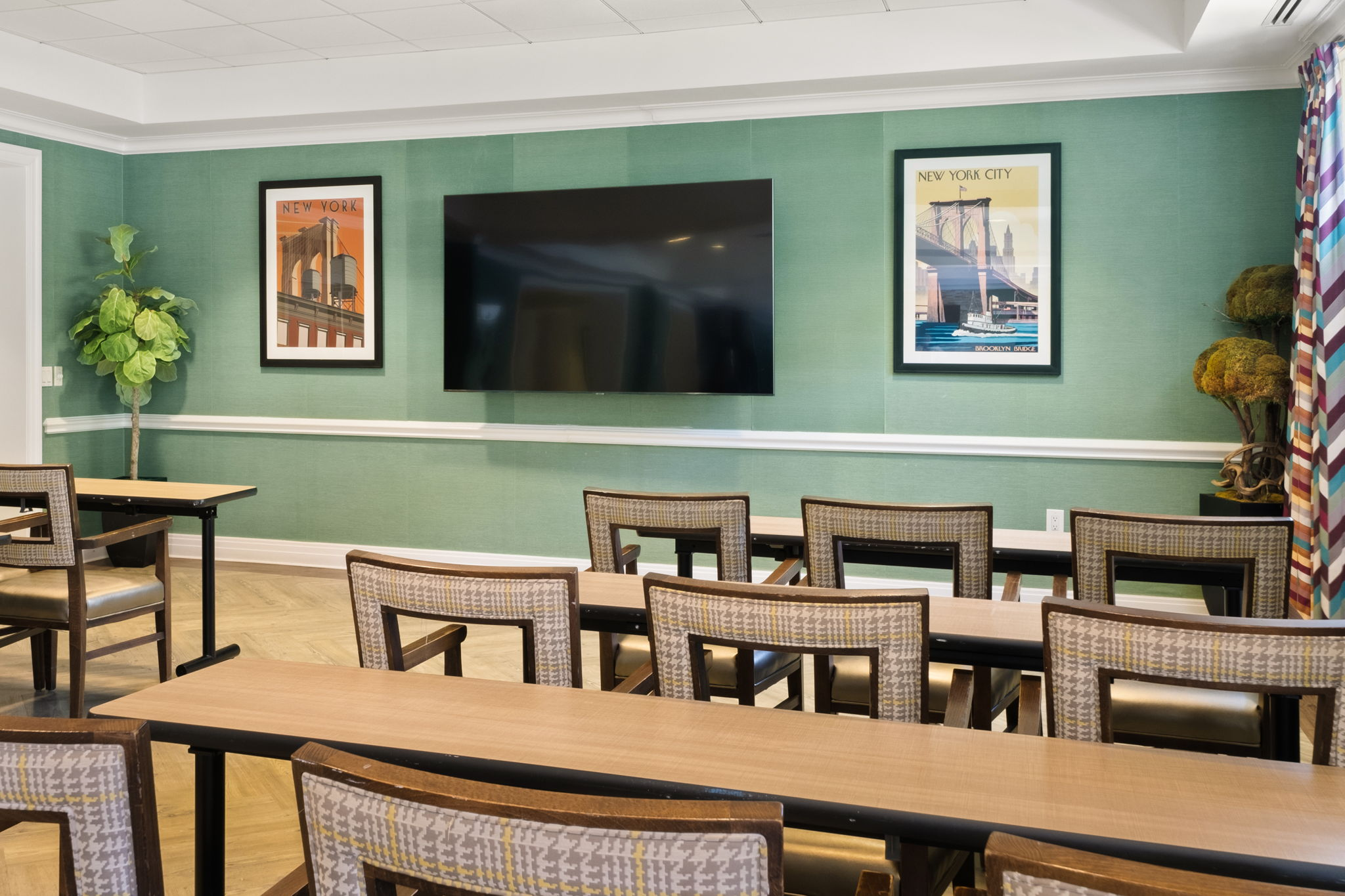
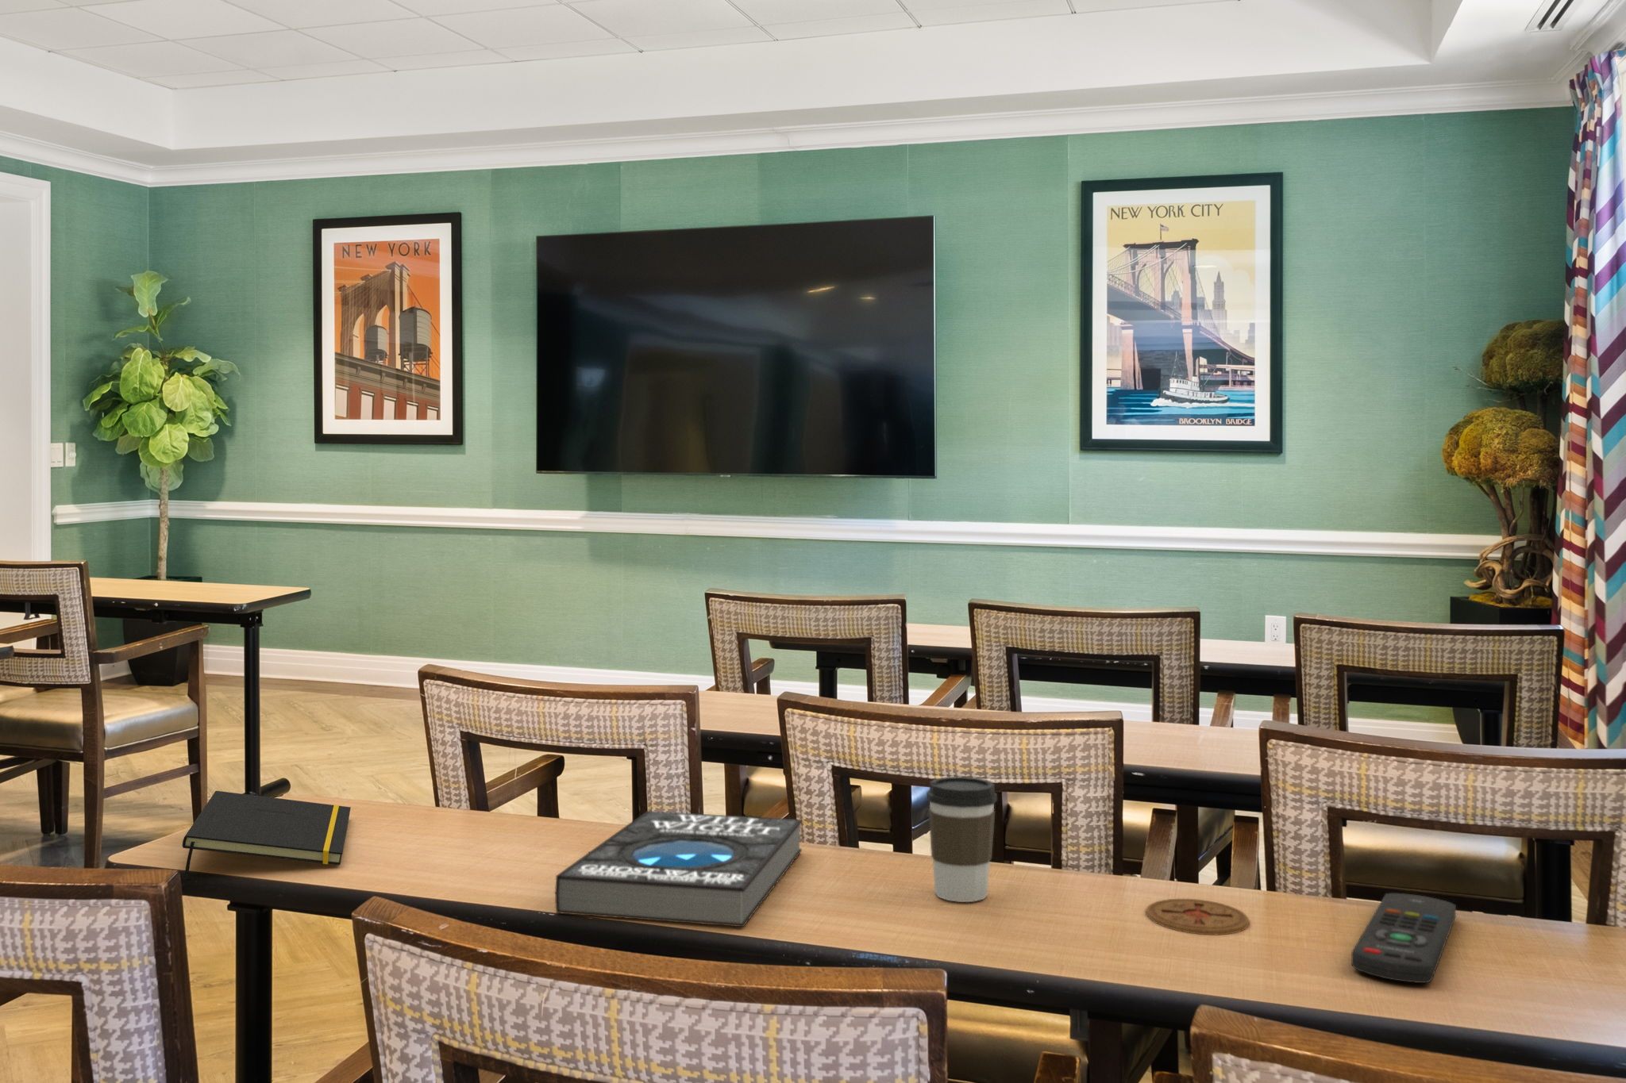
+ coaster [1146,898,1250,936]
+ notepad [181,790,352,880]
+ book [554,810,803,927]
+ remote control [1350,892,1457,984]
+ coffee cup [926,776,999,903]
